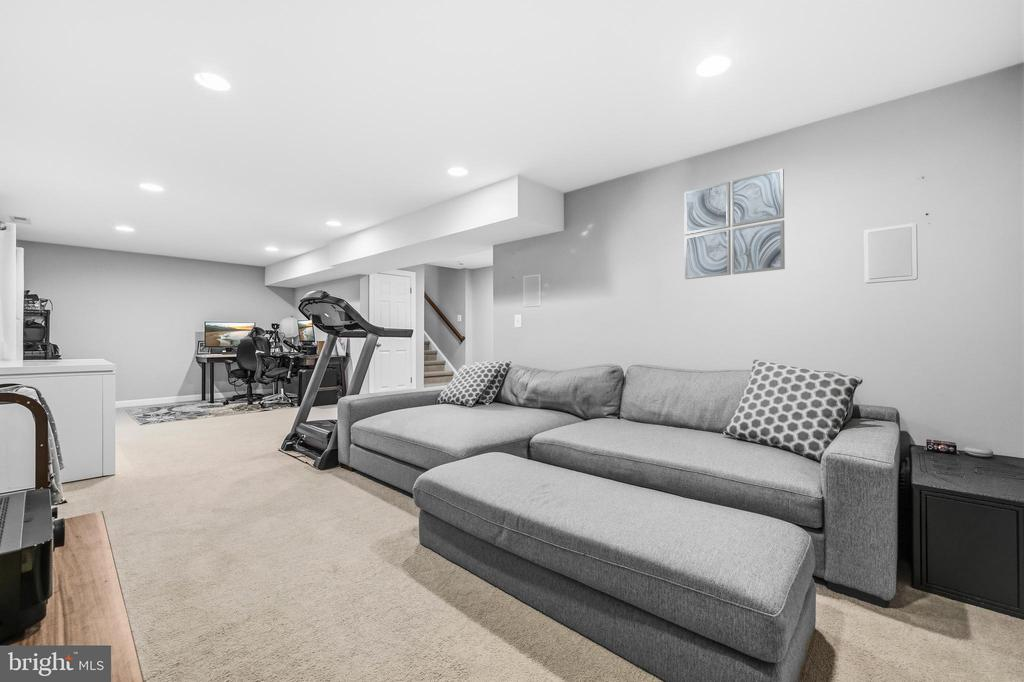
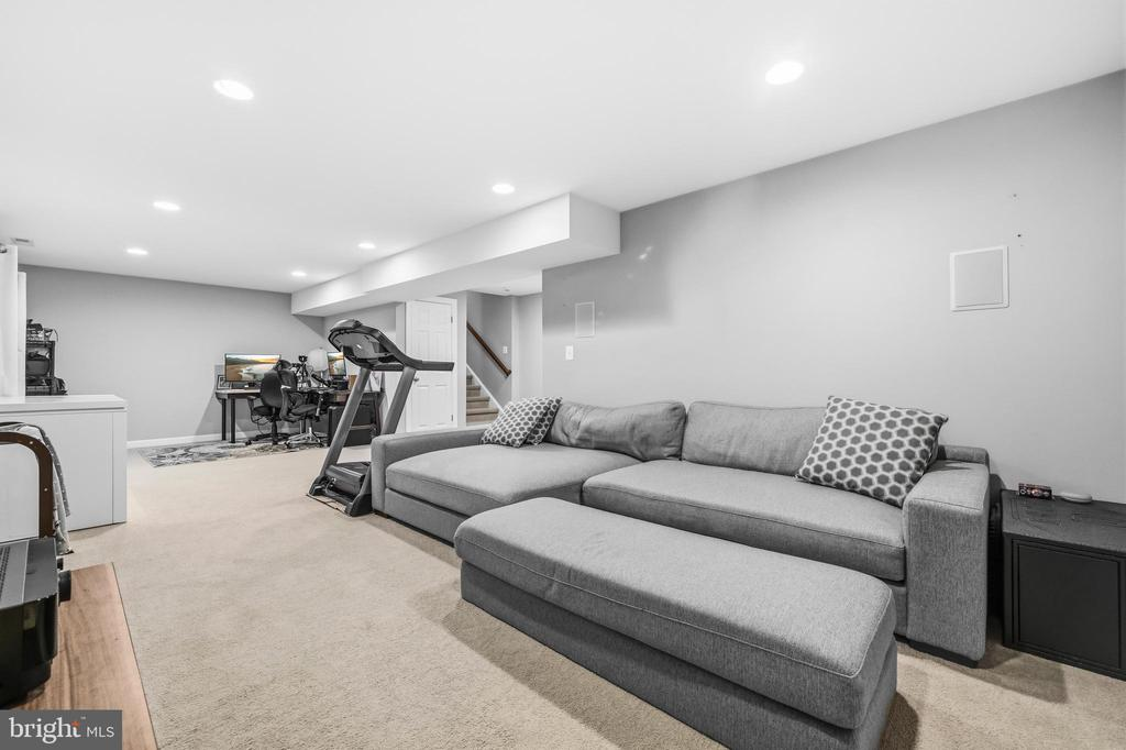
- wall art [683,168,786,280]
